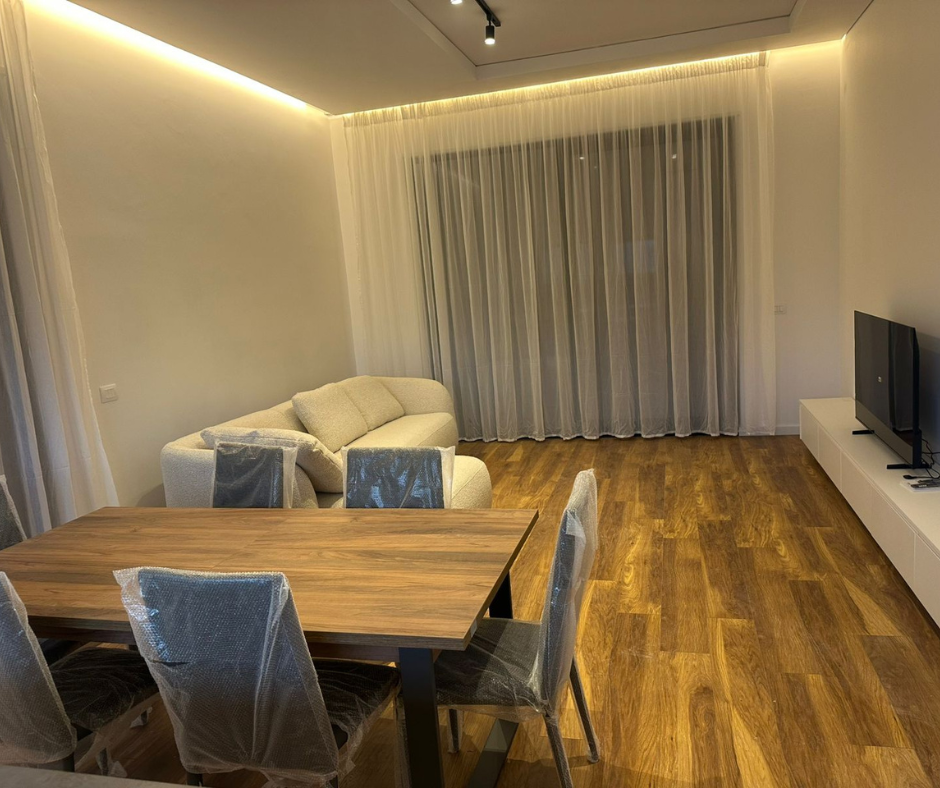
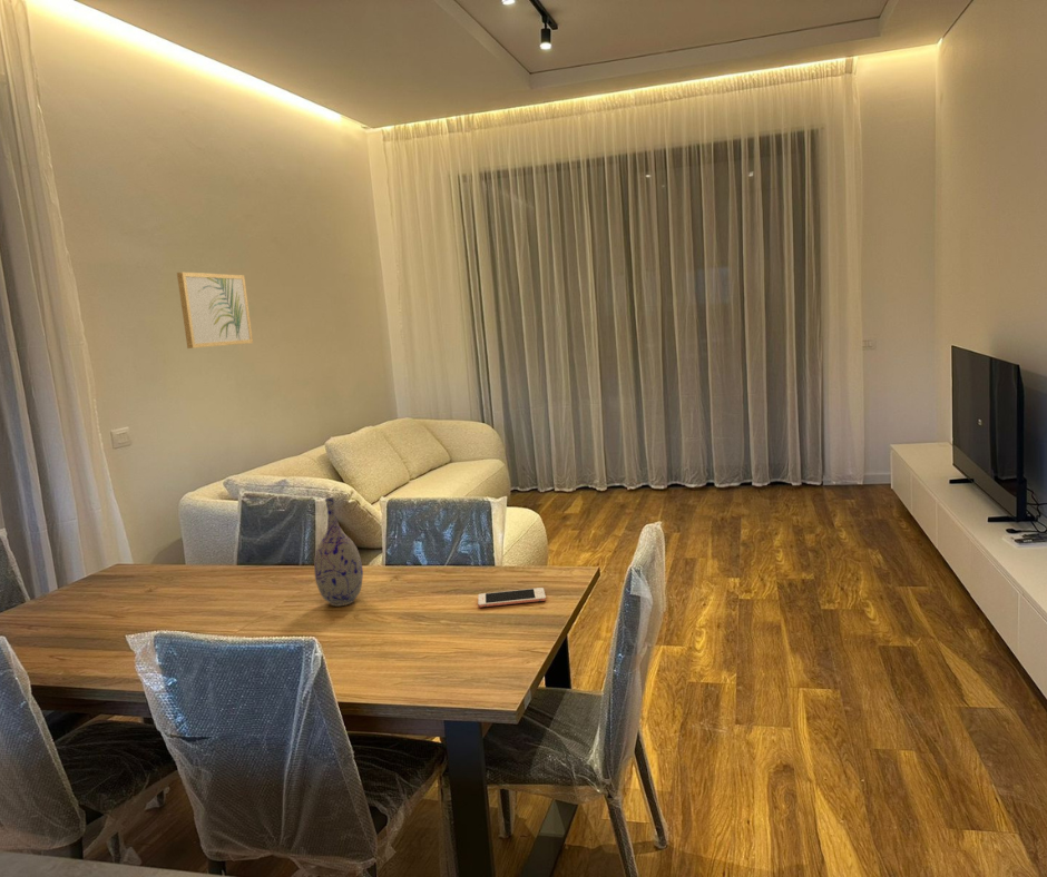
+ cell phone [477,587,547,609]
+ vase [313,496,364,607]
+ wall art [176,272,254,349]
